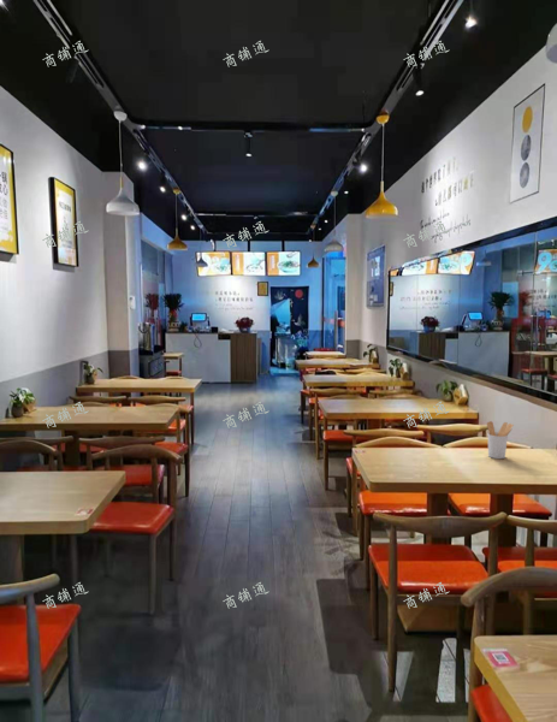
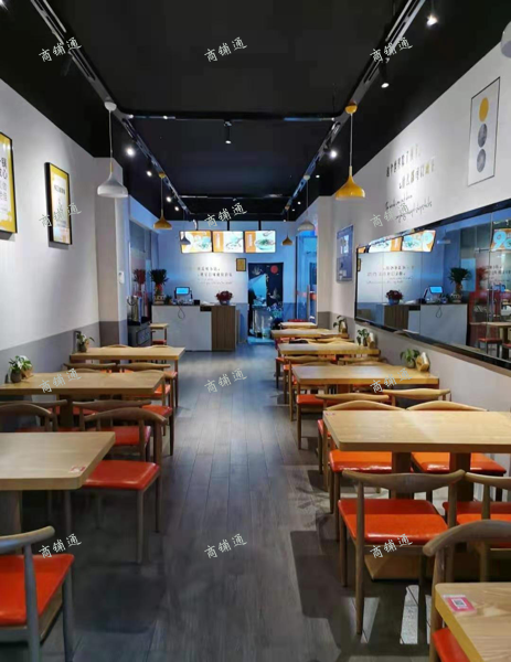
- utensil holder [486,420,515,460]
